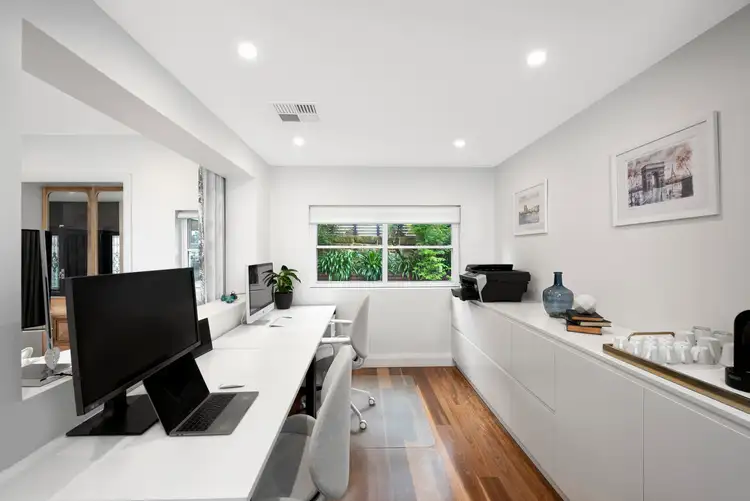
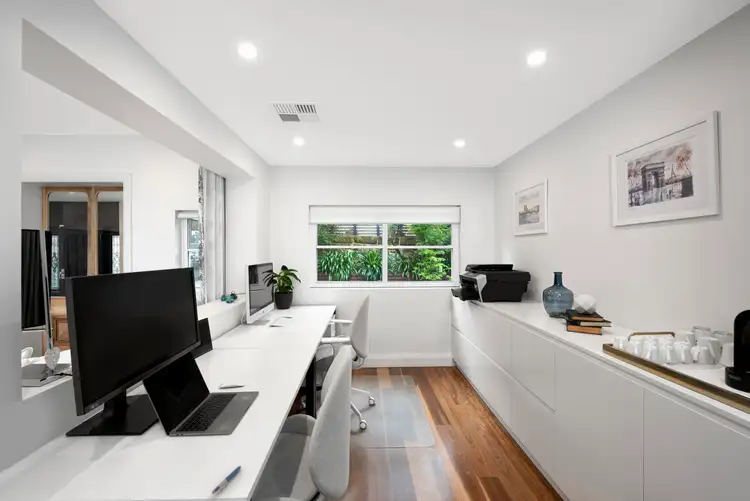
+ pen [211,465,242,495]
